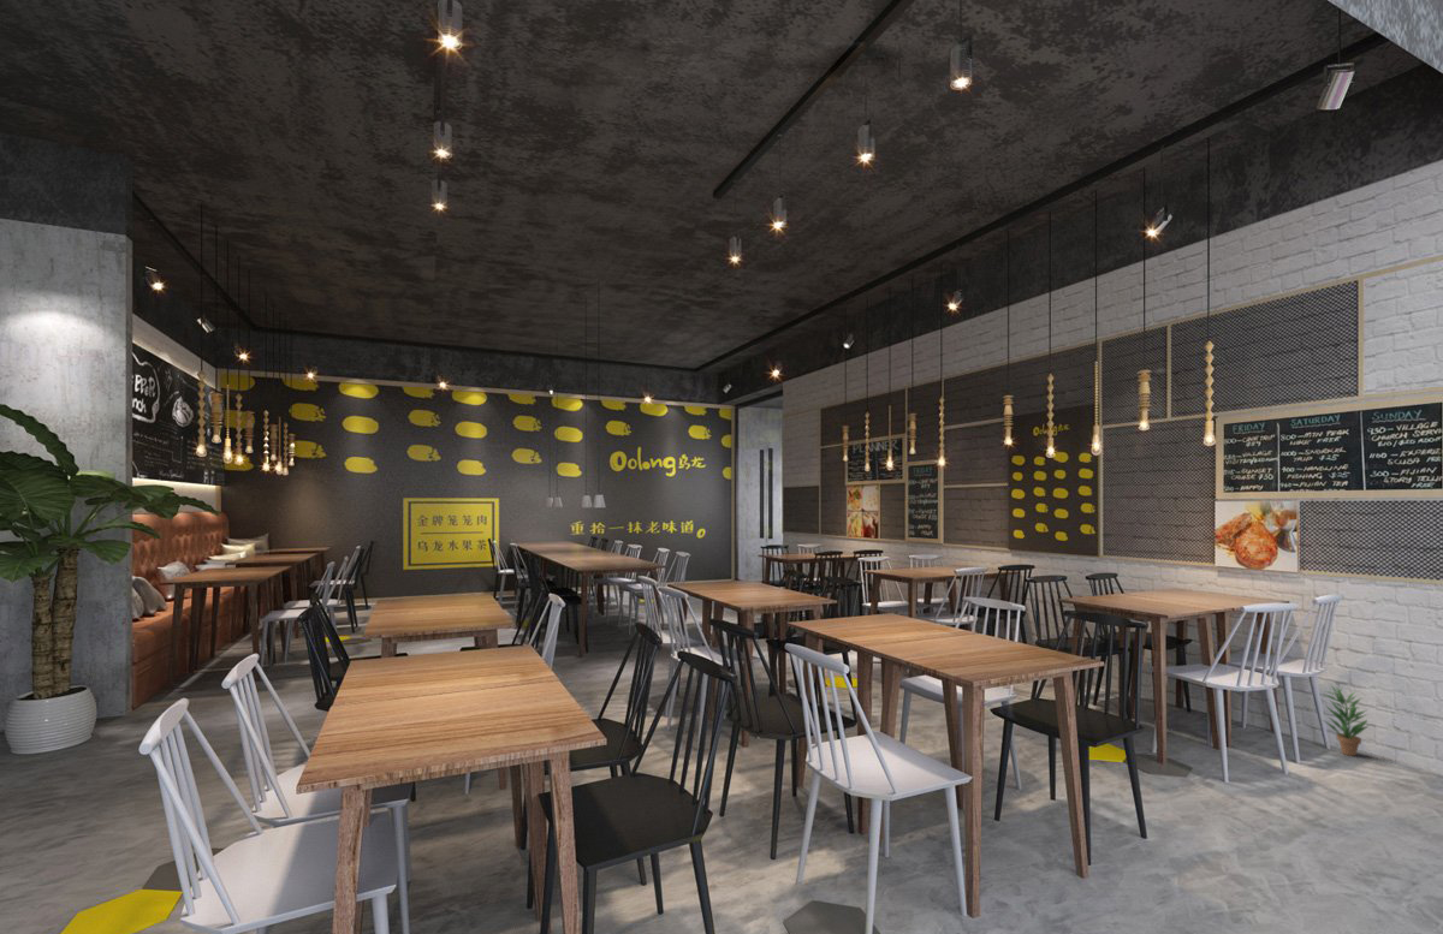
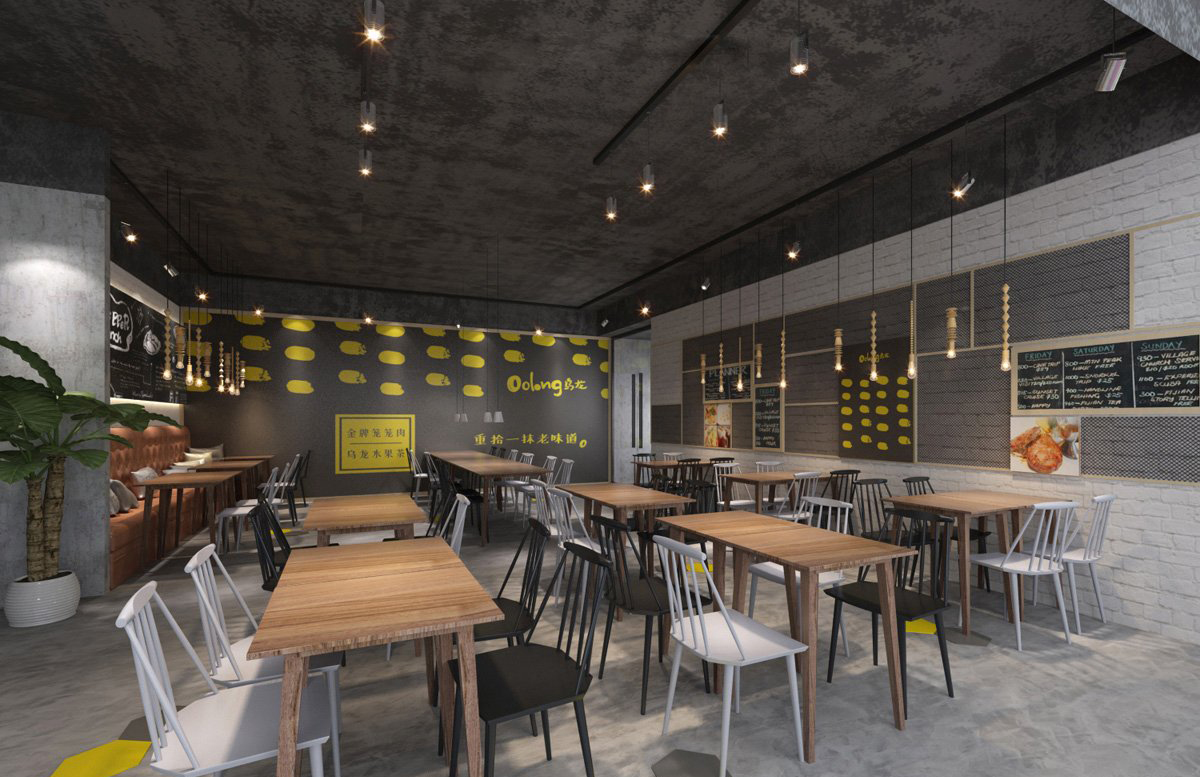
- potted plant [1320,684,1371,757]
